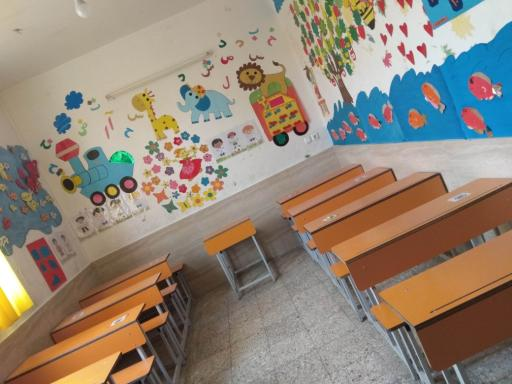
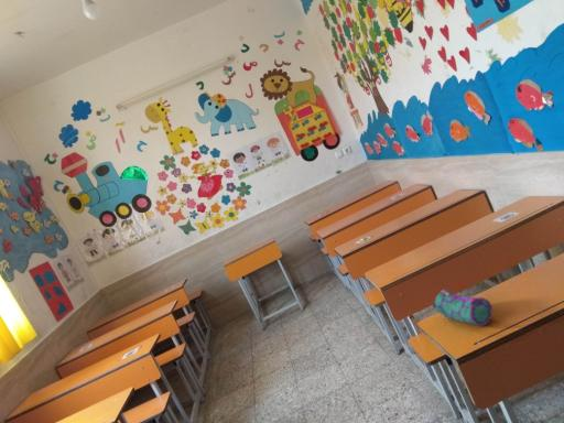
+ pencil case [431,289,494,327]
